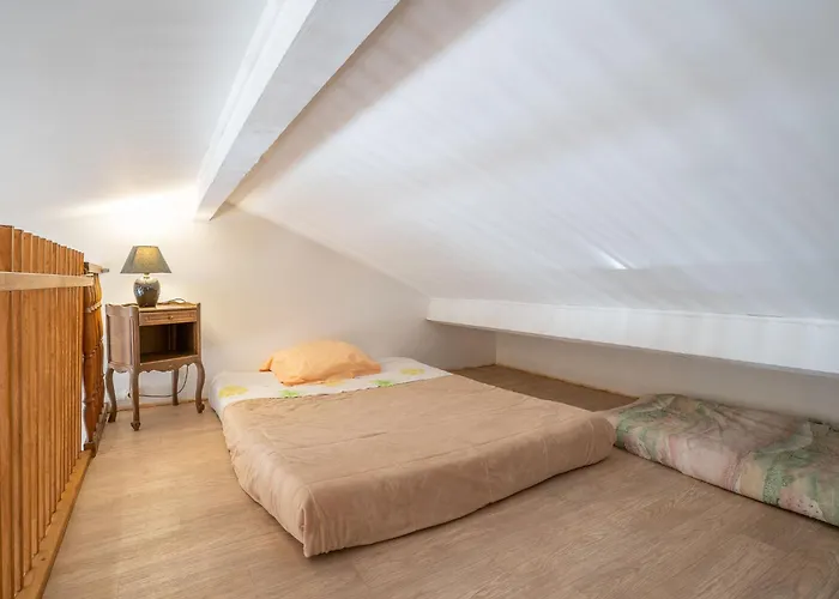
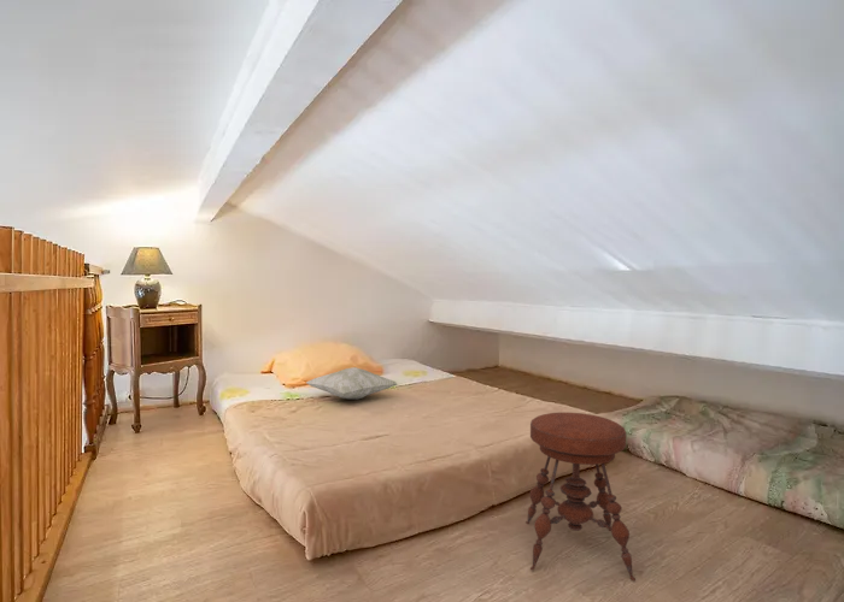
+ decorative pillow [305,366,398,401]
+ stool [524,411,637,582]
